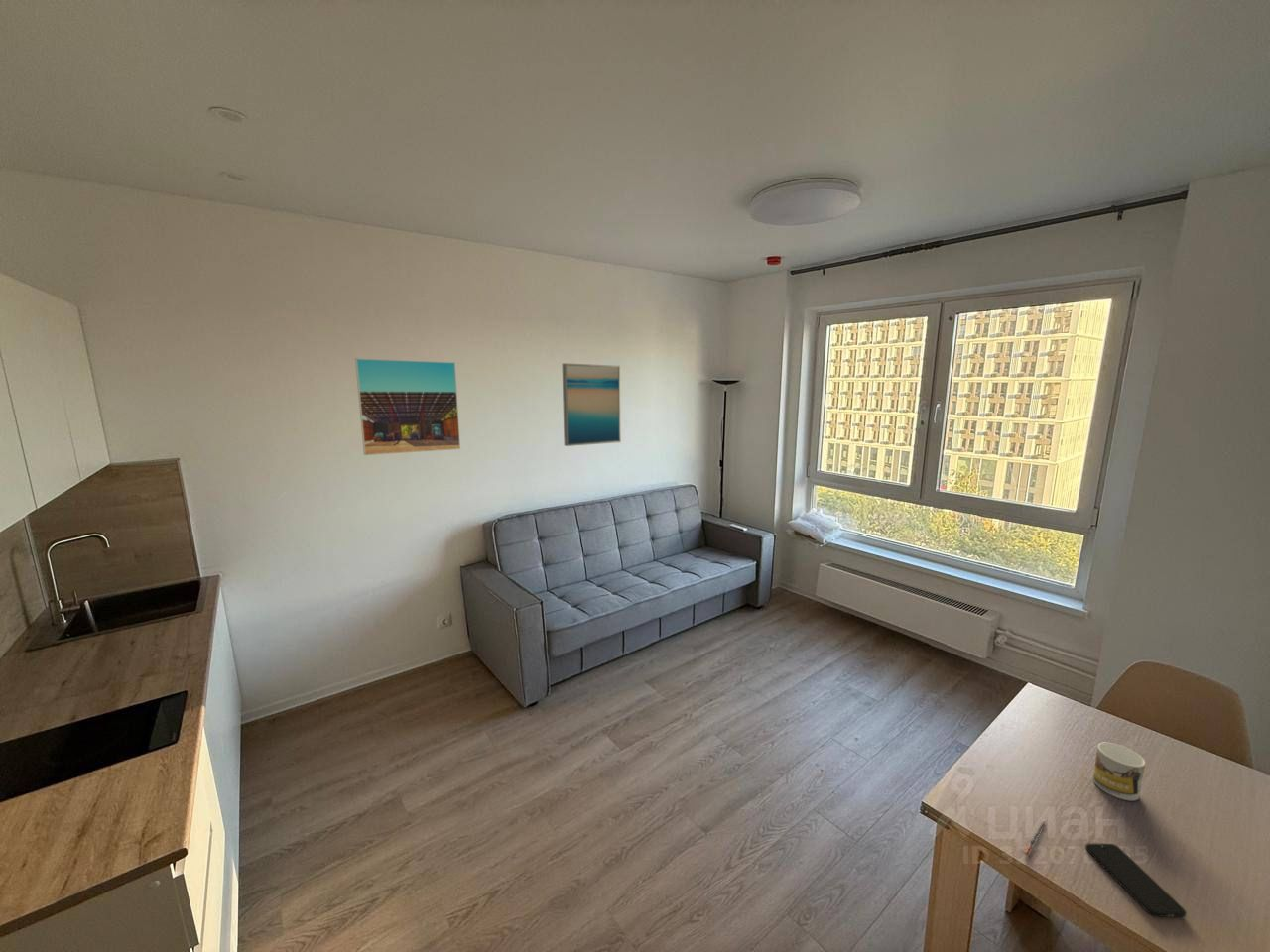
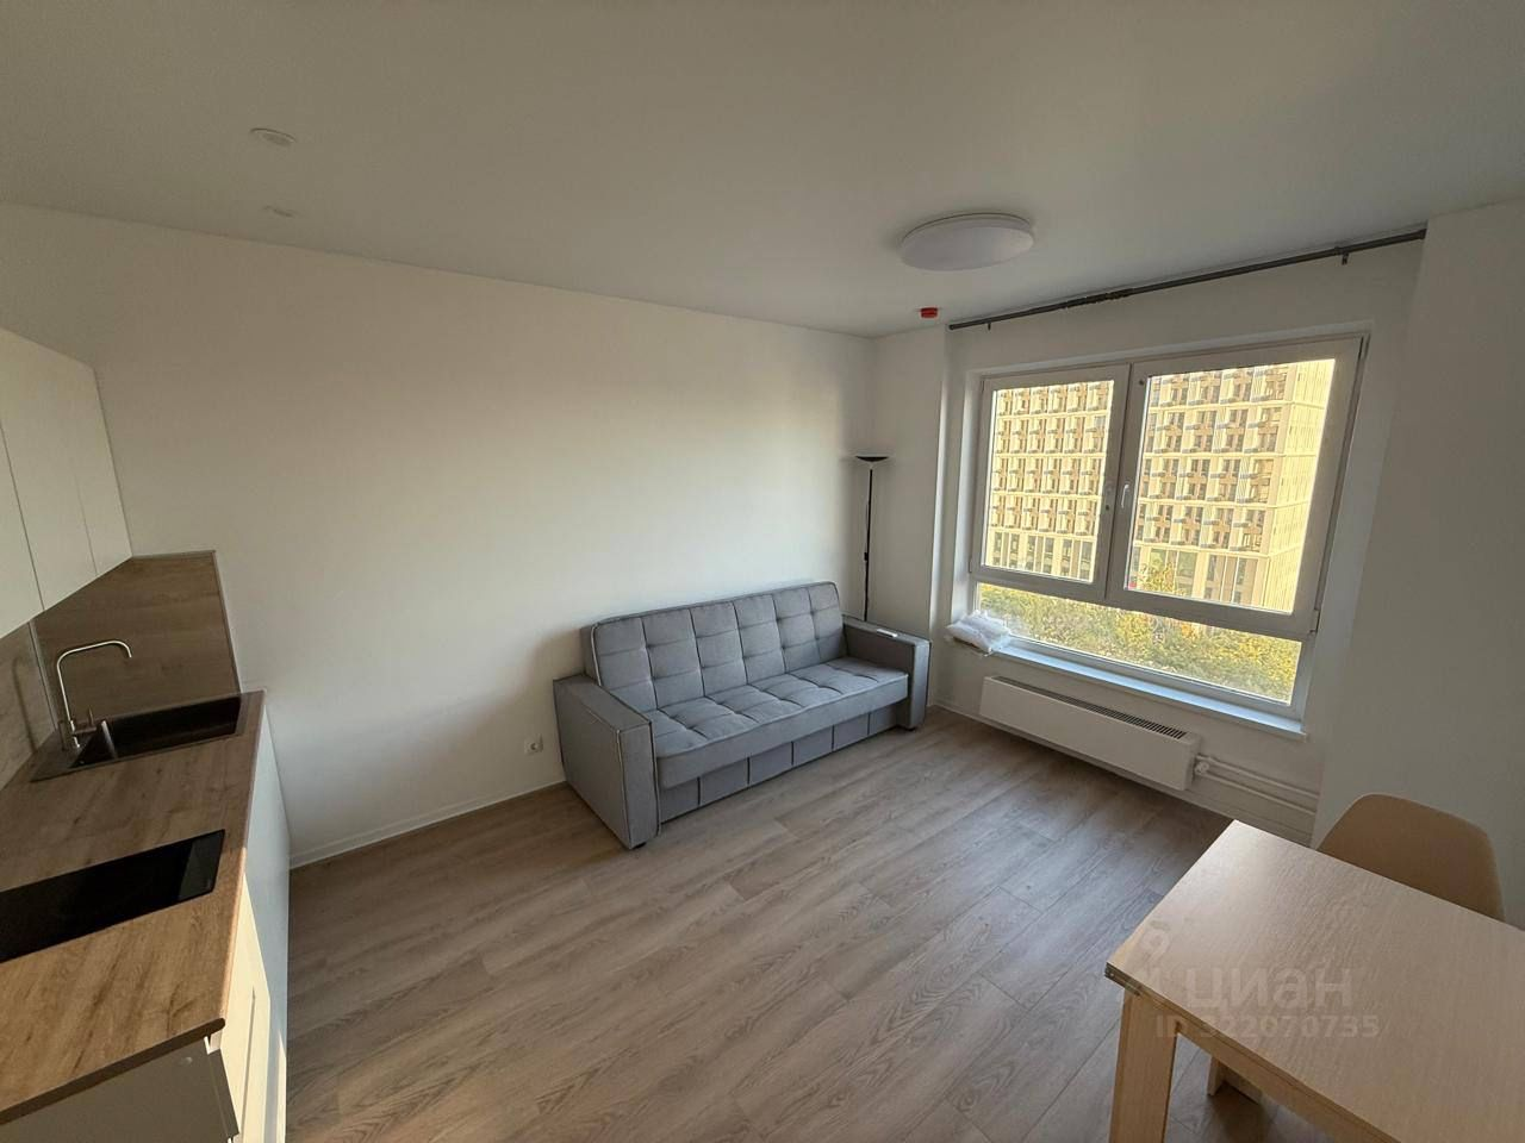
- pen [1023,819,1047,856]
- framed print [354,357,461,456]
- mug [1091,742,1146,801]
- wall art [562,362,622,447]
- smartphone [1084,843,1188,918]
